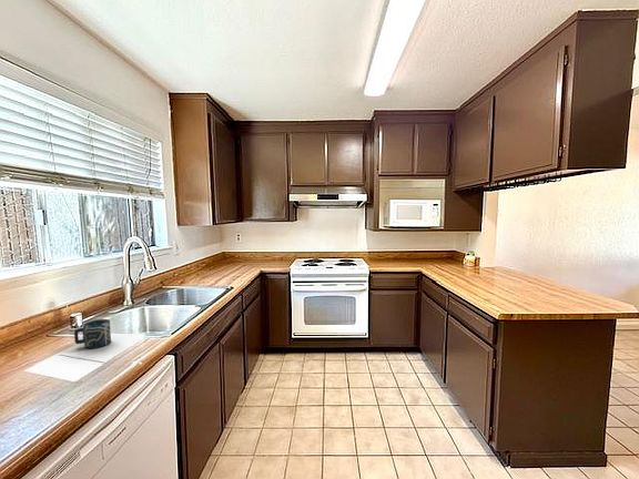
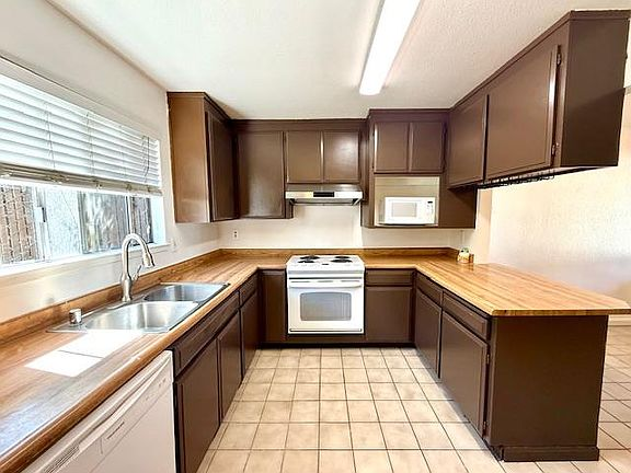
- cup [73,318,112,349]
